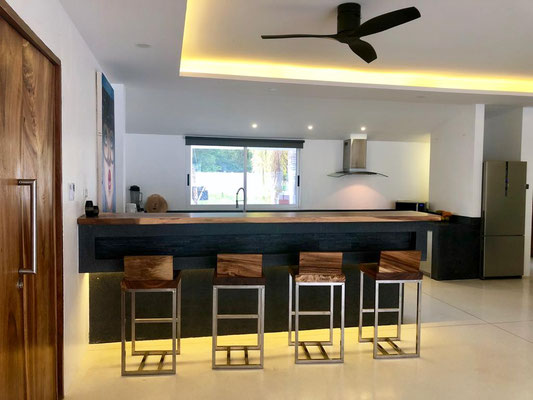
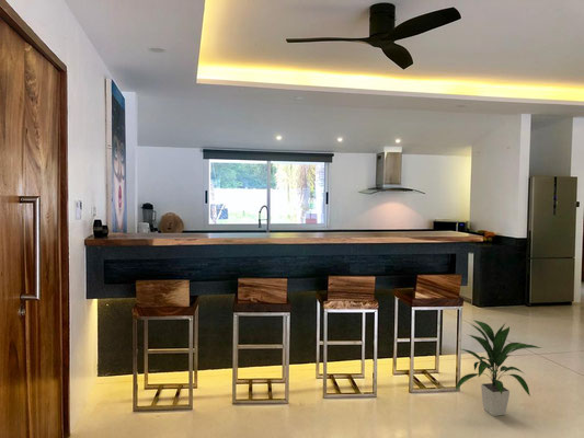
+ indoor plant [454,319,542,417]
